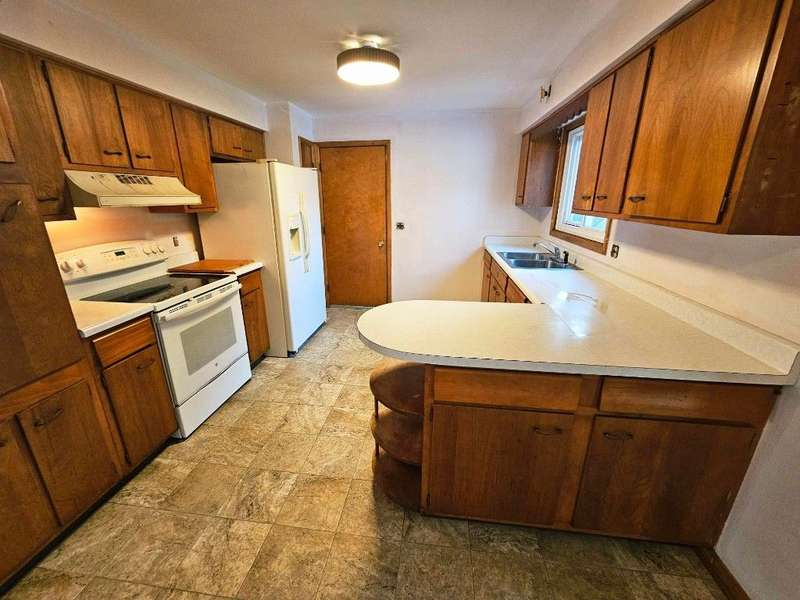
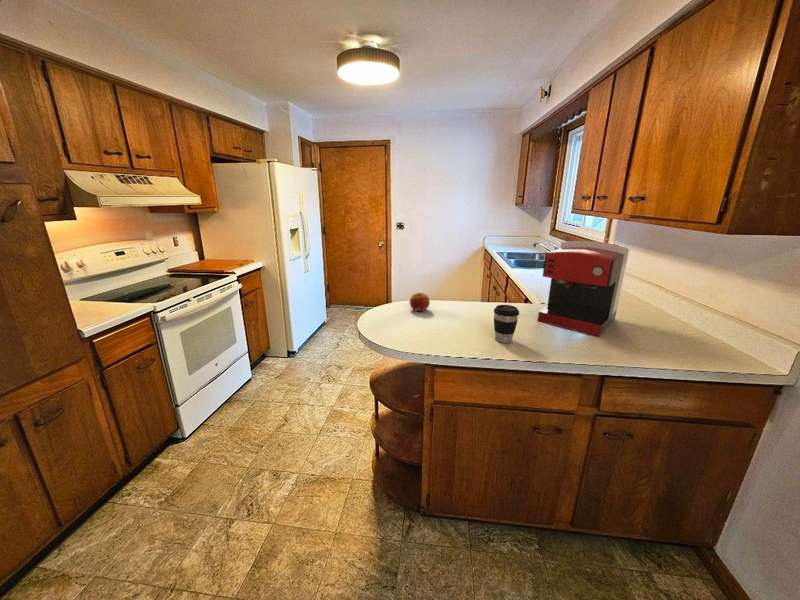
+ coffee maker [537,240,630,337]
+ coffee cup [493,304,520,344]
+ fruit [409,292,431,312]
